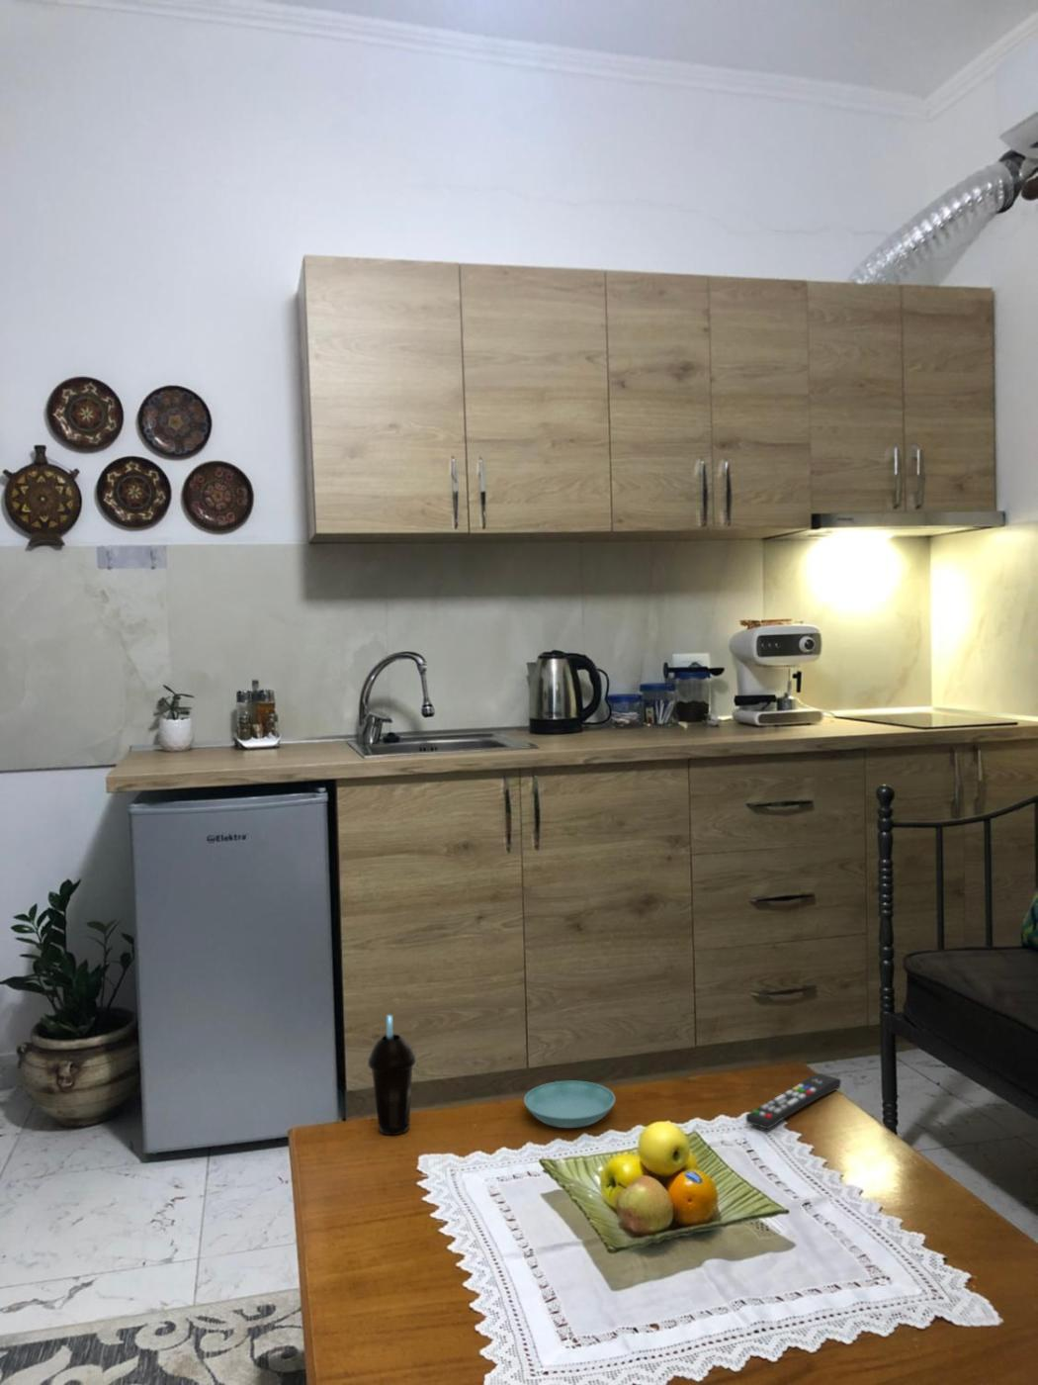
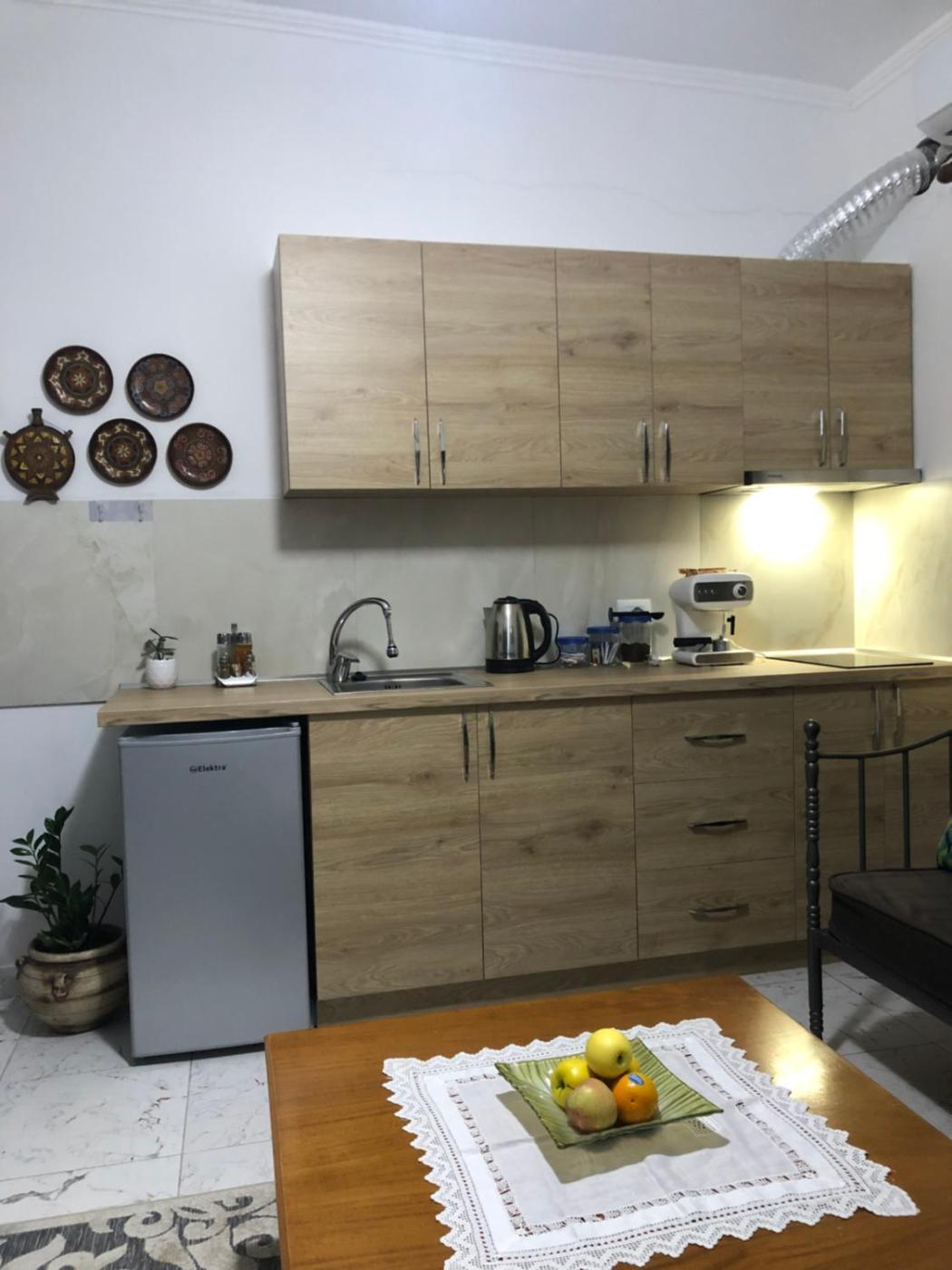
- saucer [523,1081,616,1129]
- cup [366,1014,418,1135]
- remote control [745,1072,842,1130]
